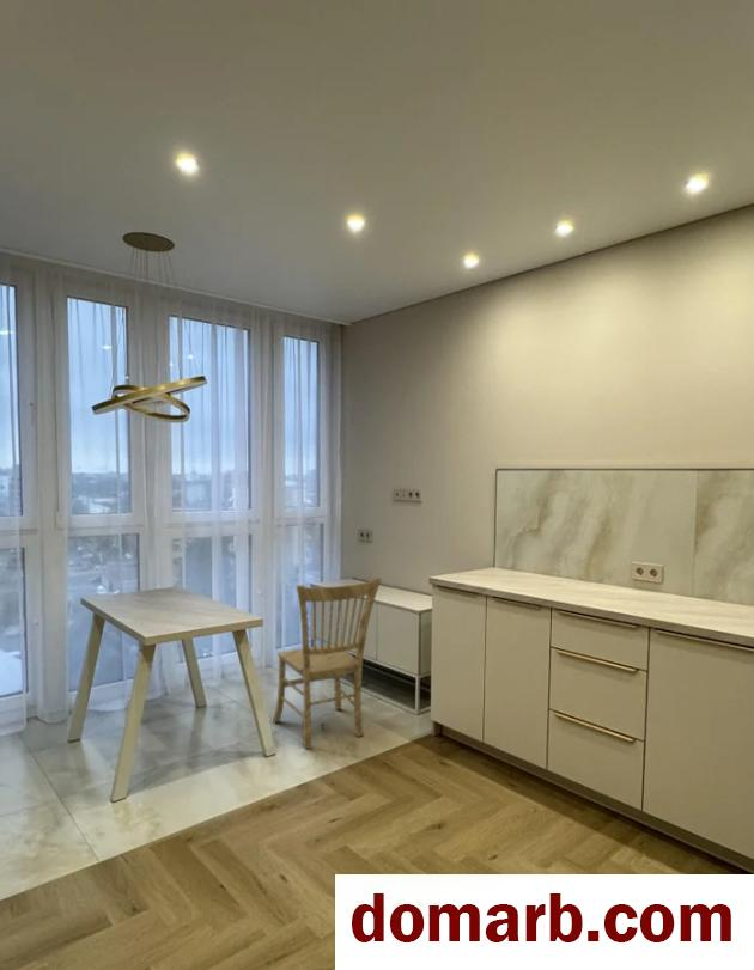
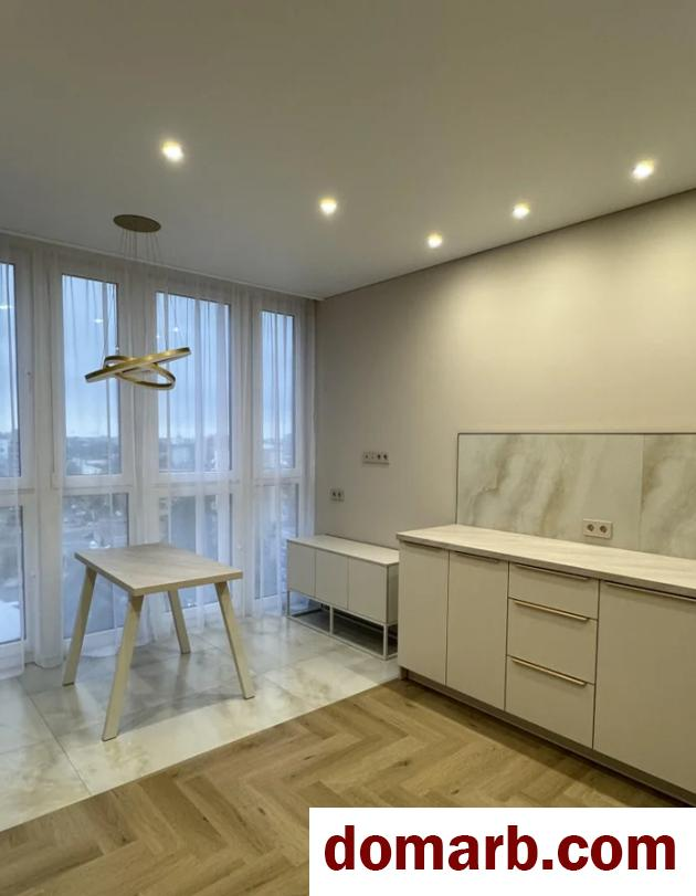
- dining chair [272,576,383,750]
